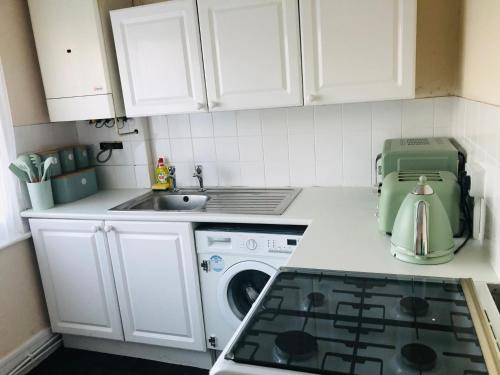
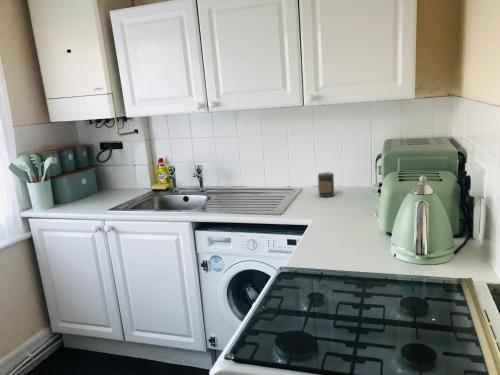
+ jar [317,171,335,198]
